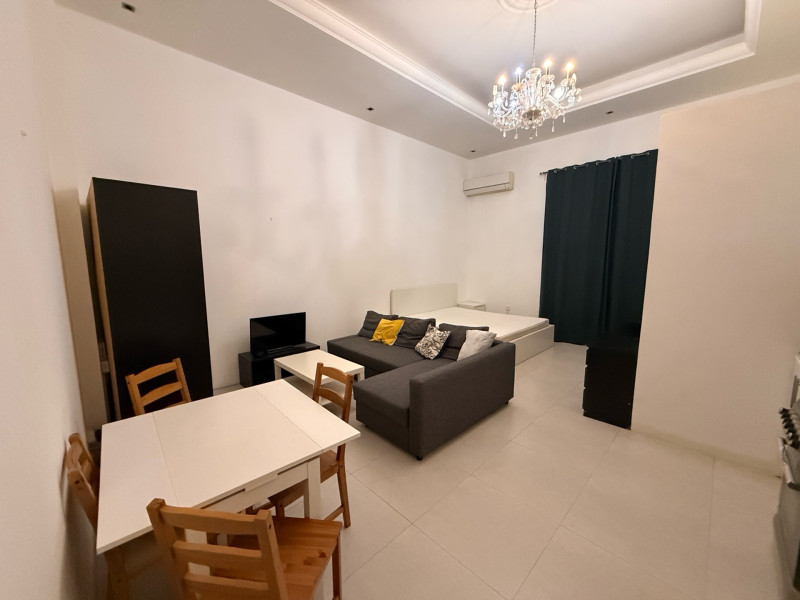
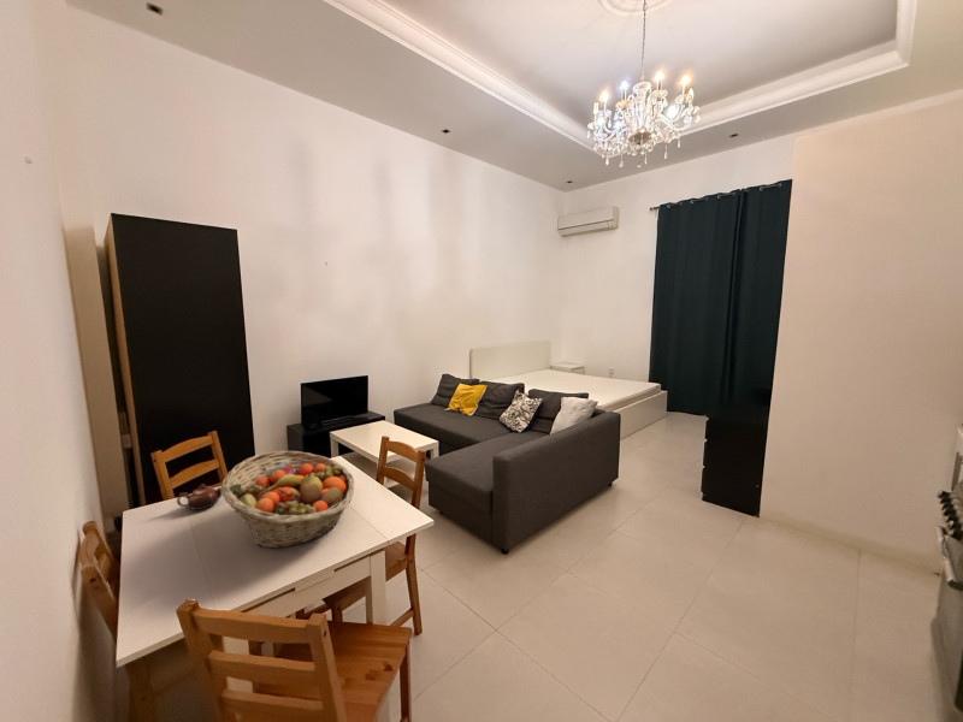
+ teapot [176,483,223,511]
+ fruit basket [220,450,355,549]
